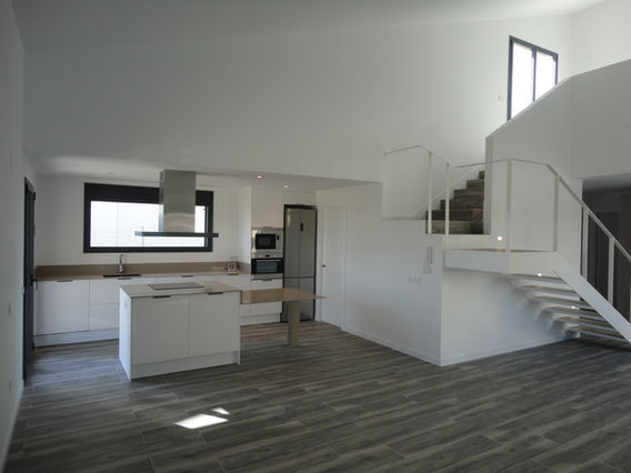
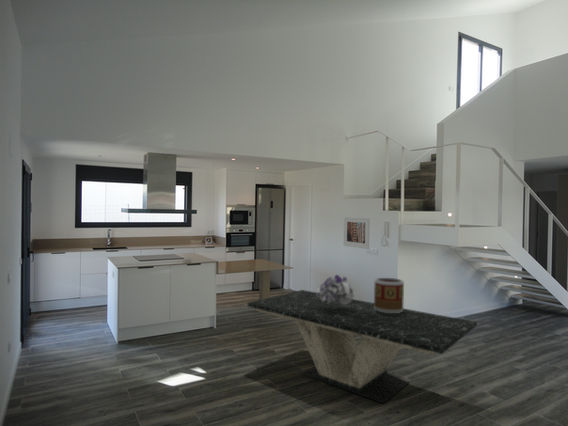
+ decorative container [373,277,405,313]
+ dining table [247,289,478,405]
+ bouquet [316,274,356,304]
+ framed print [343,216,371,250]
